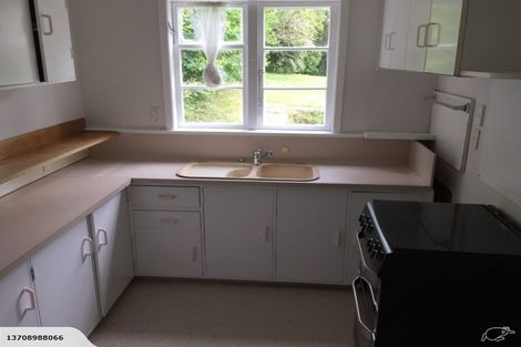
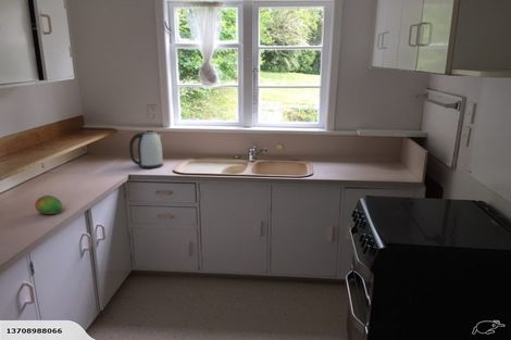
+ kettle [128,129,164,169]
+ fruit [34,194,63,215]
